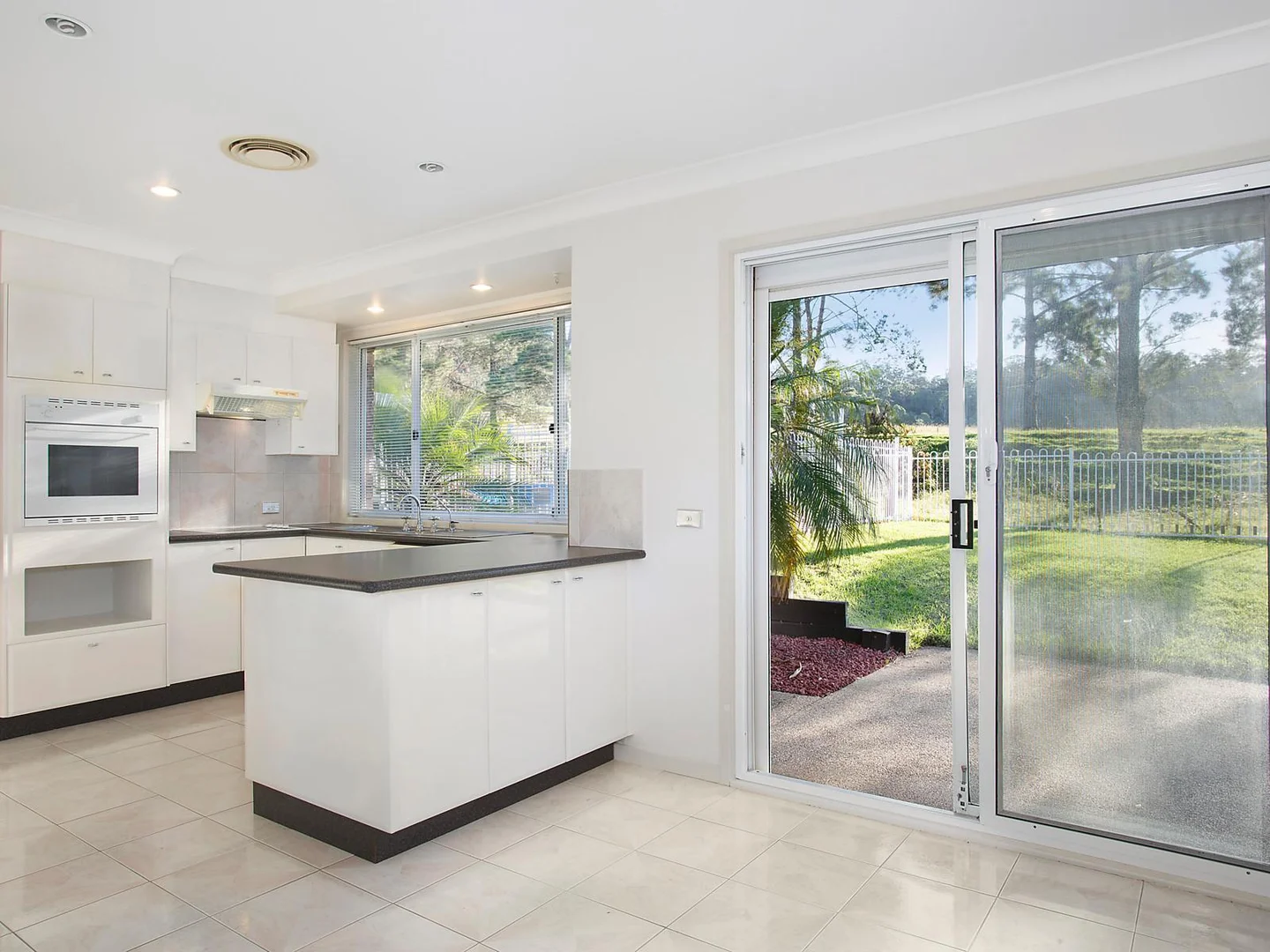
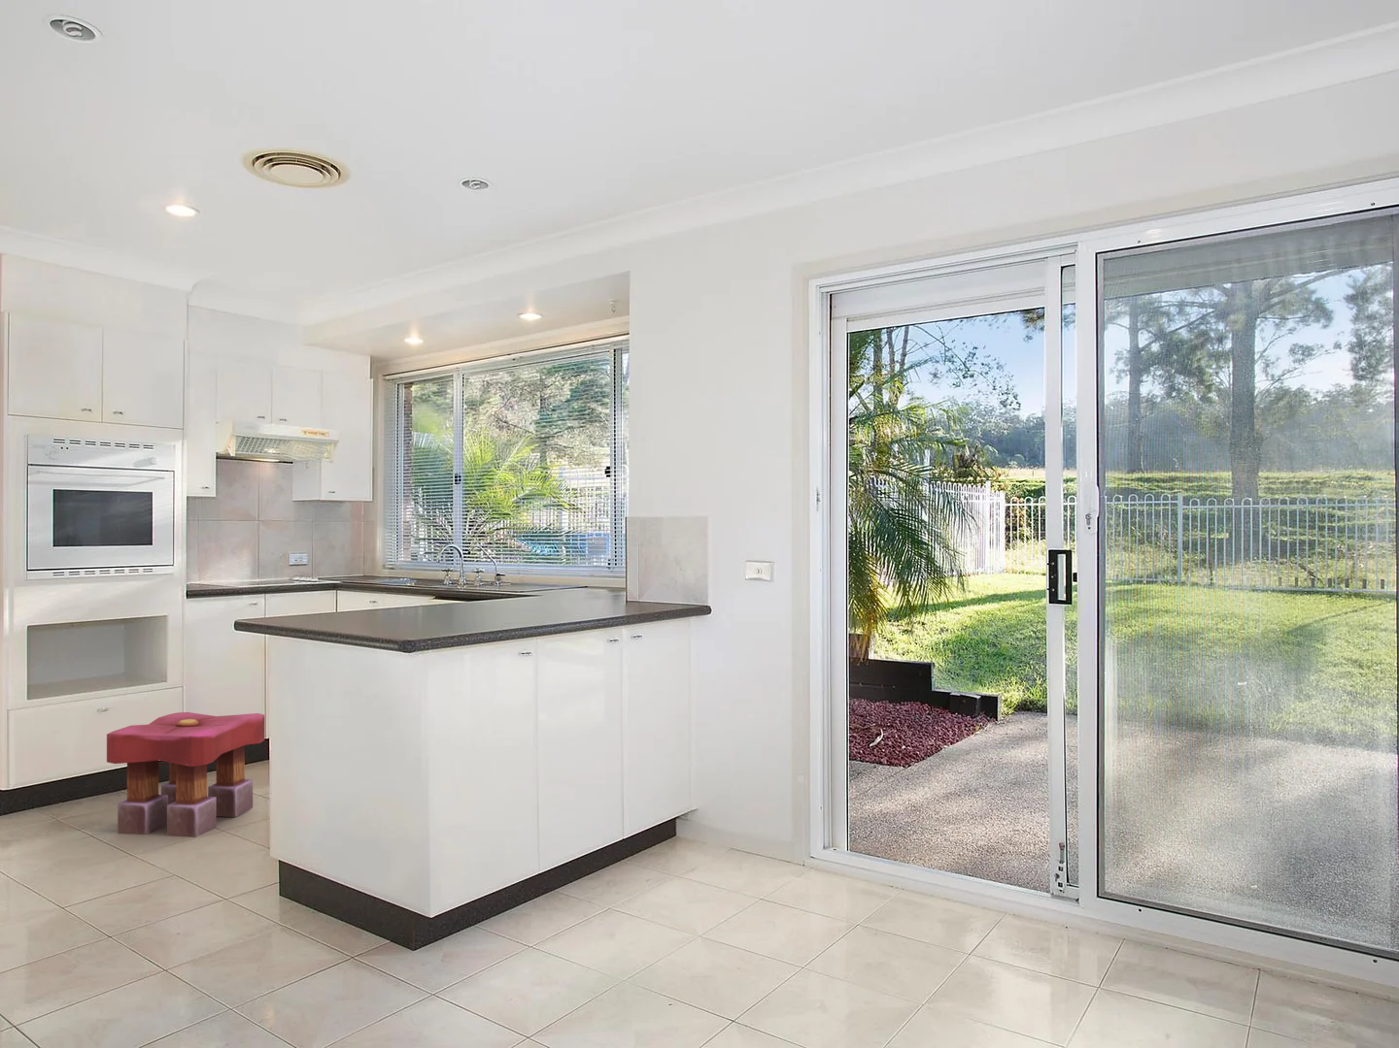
+ stool [106,711,265,839]
